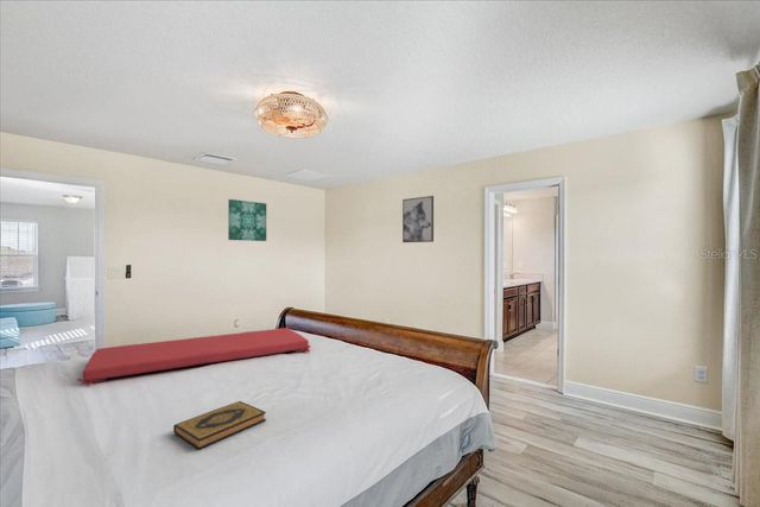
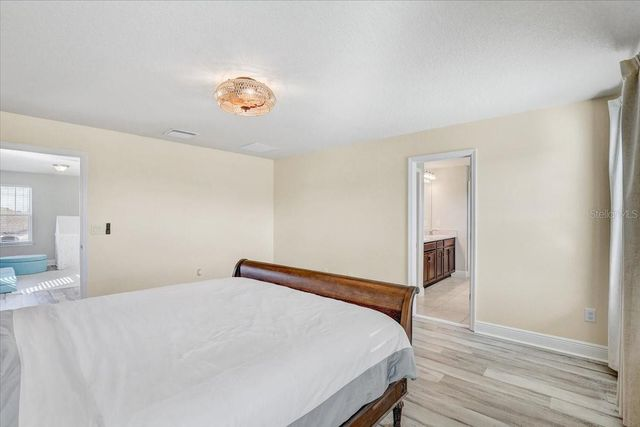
- wall art [227,198,267,242]
- wall art [401,195,435,243]
- hardback book [172,400,267,451]
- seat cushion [76,327,312,386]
